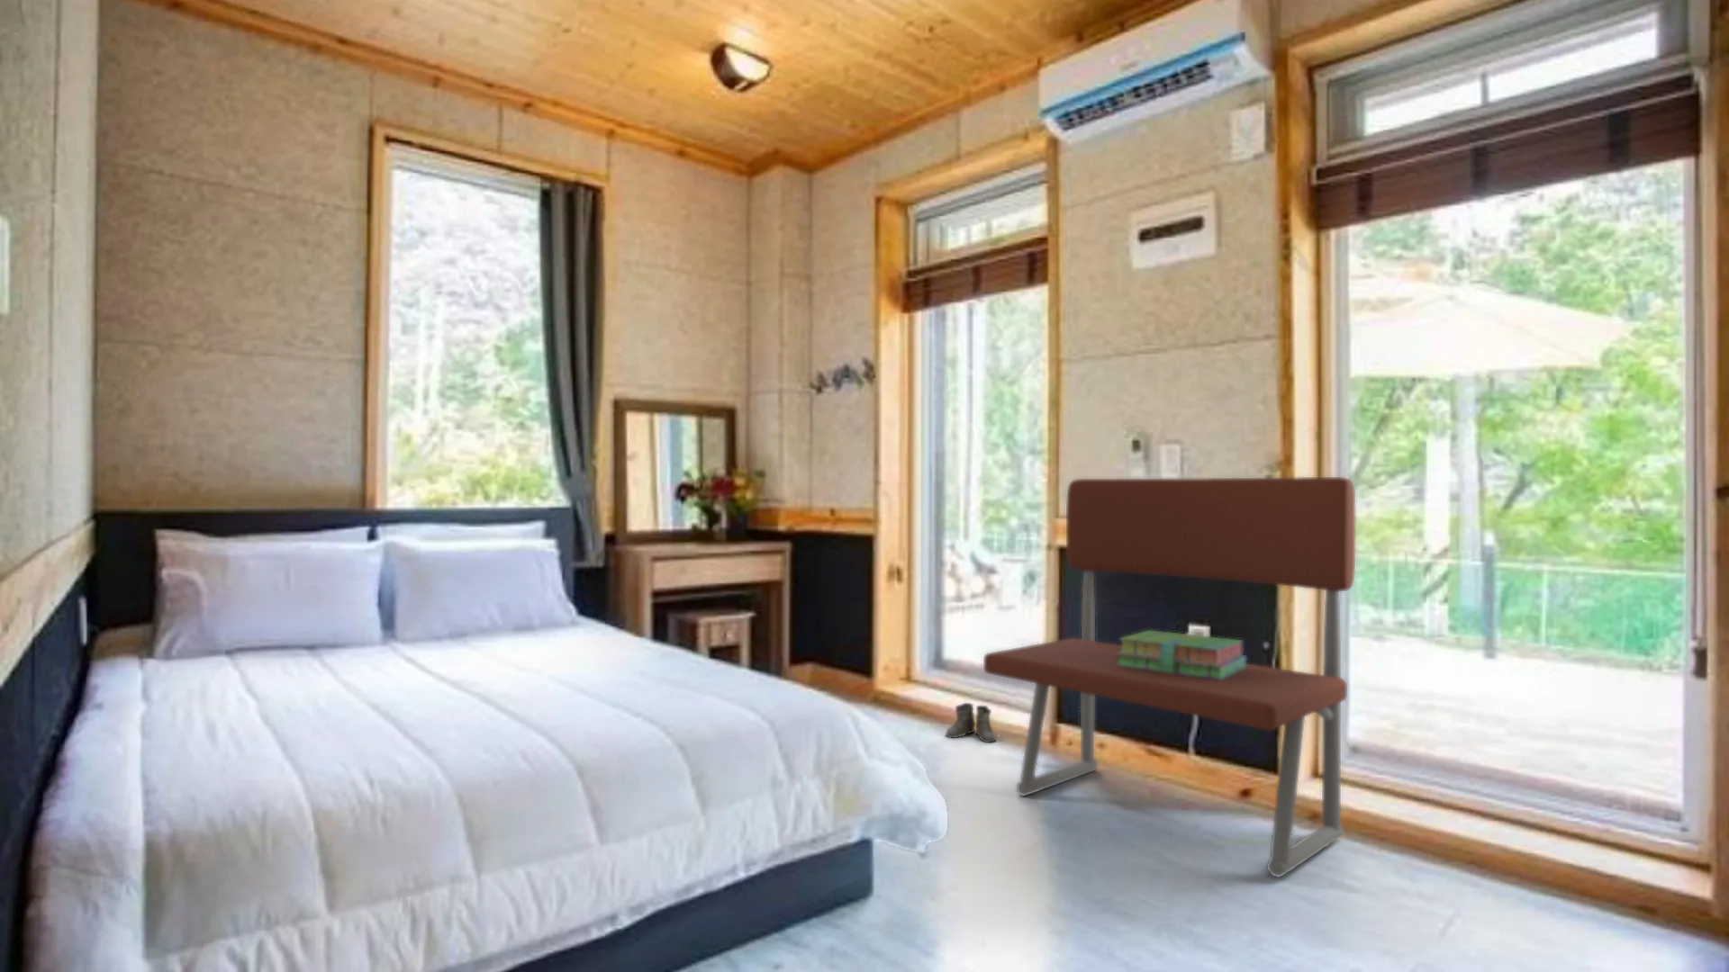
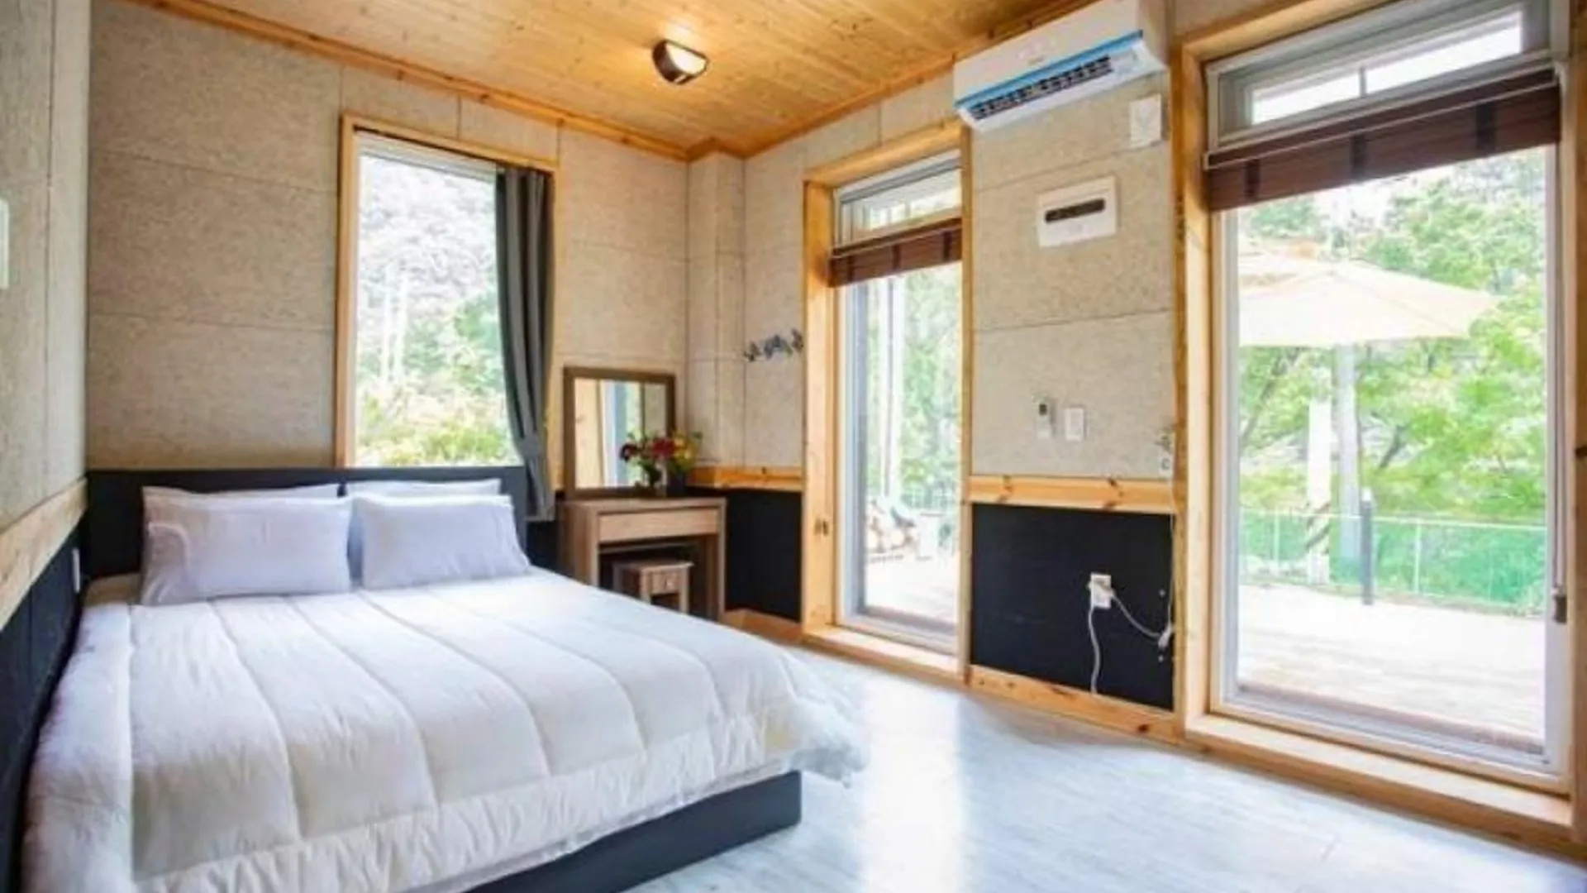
- stack of books [1116,629,1247,680]
- boots [944,701,996,743]
- bench [982,476,1356,878]
